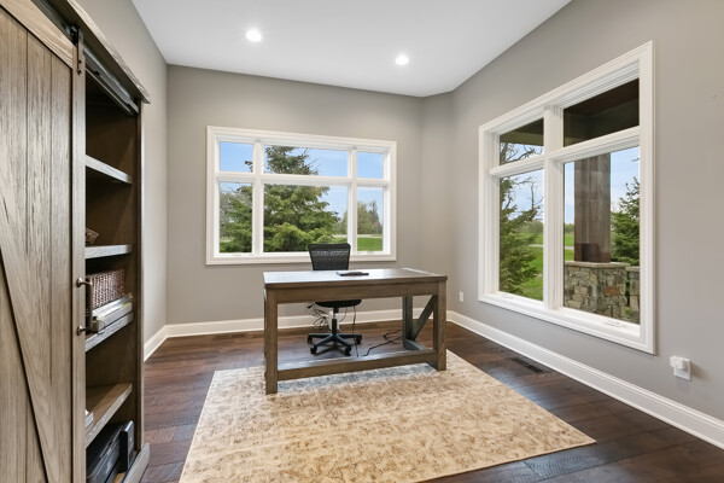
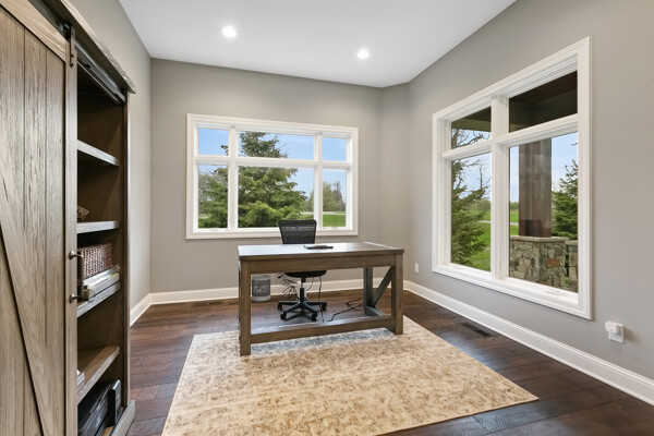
+ wastebasket [251,274,272,303]
